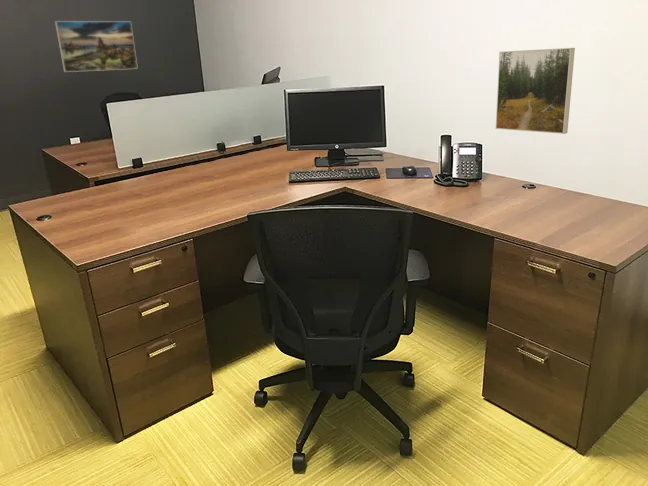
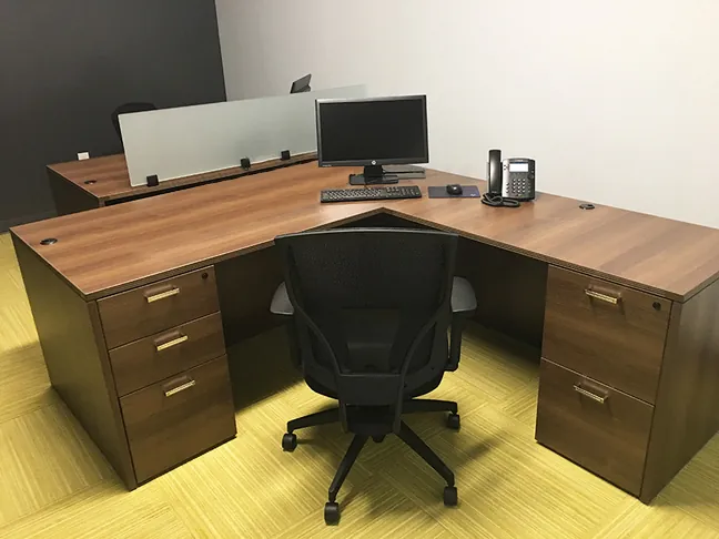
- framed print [54,20,139,73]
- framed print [495,47,576,135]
